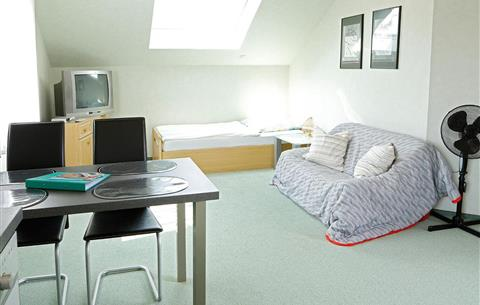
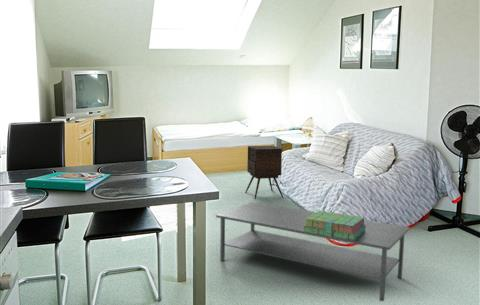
+ side table [245,145,284,200]
+ coffee table [215,201,411,302]
+ stack of books [303,210,366,241]
